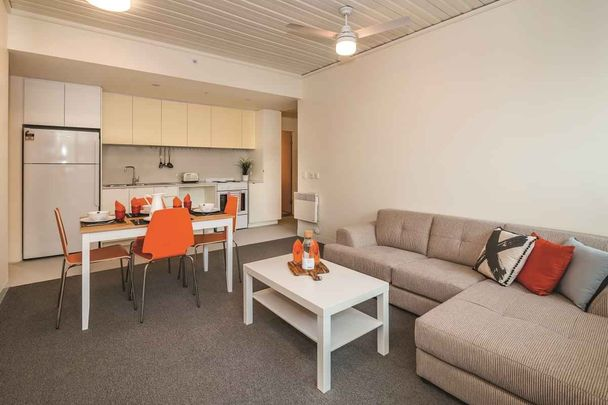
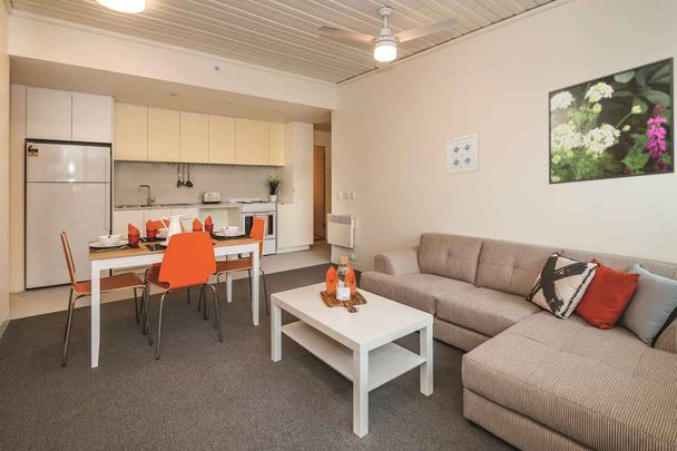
+ wall art [445,133,480,176]
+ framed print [548,56,676,185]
